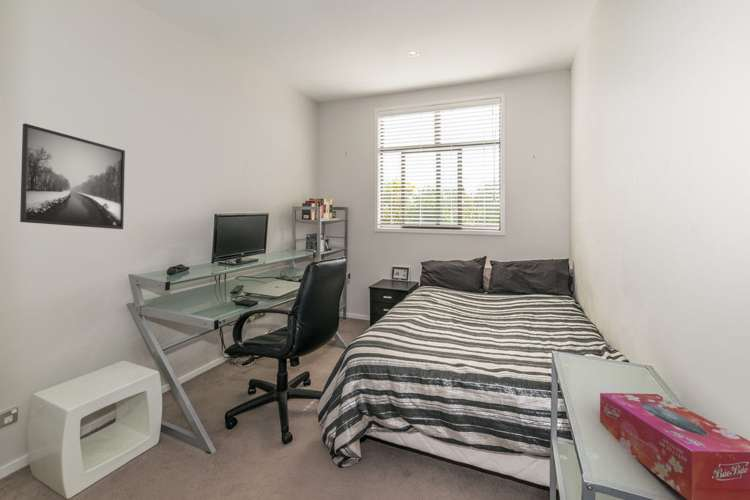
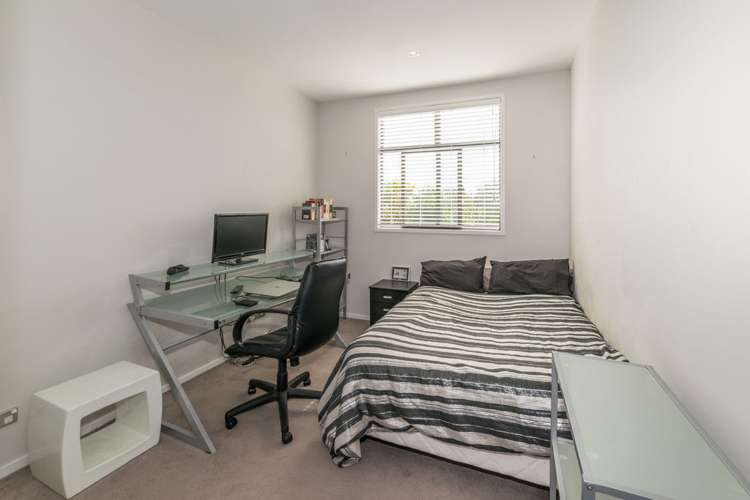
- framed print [19,122,126,230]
- tissue box [599,392,750,500]
